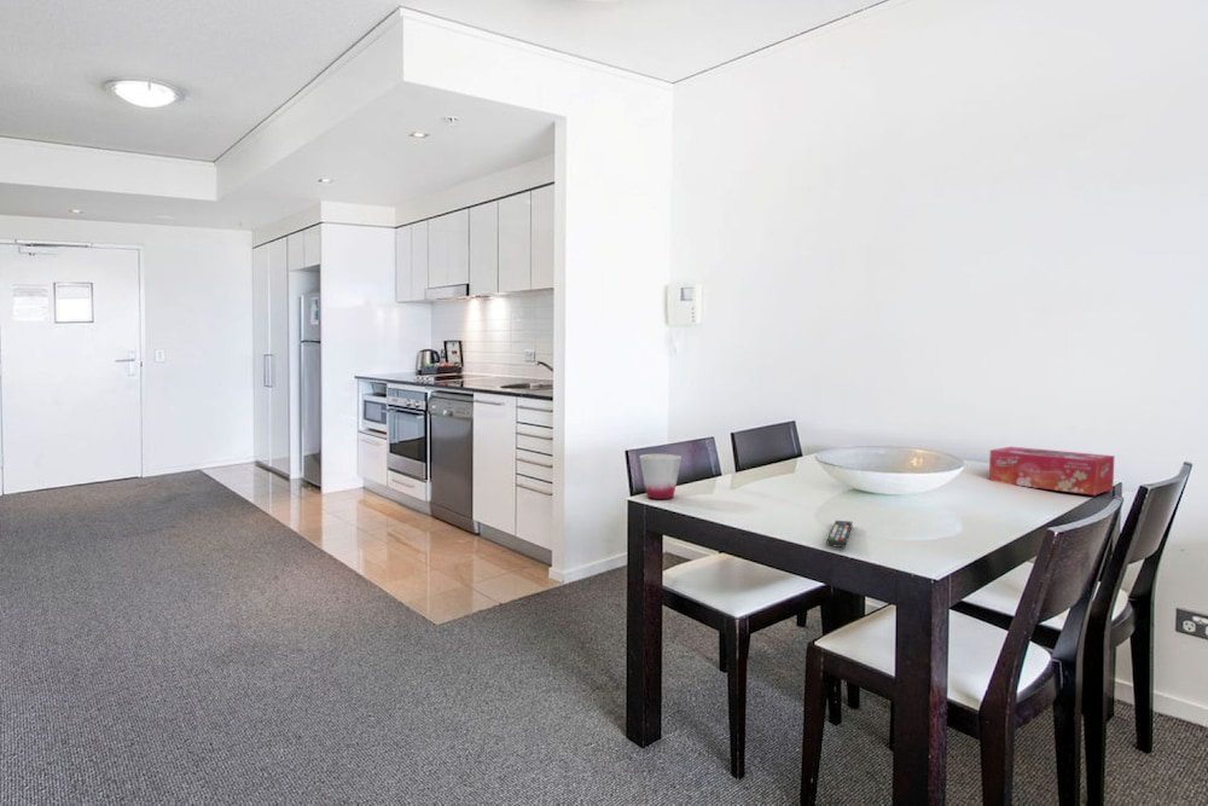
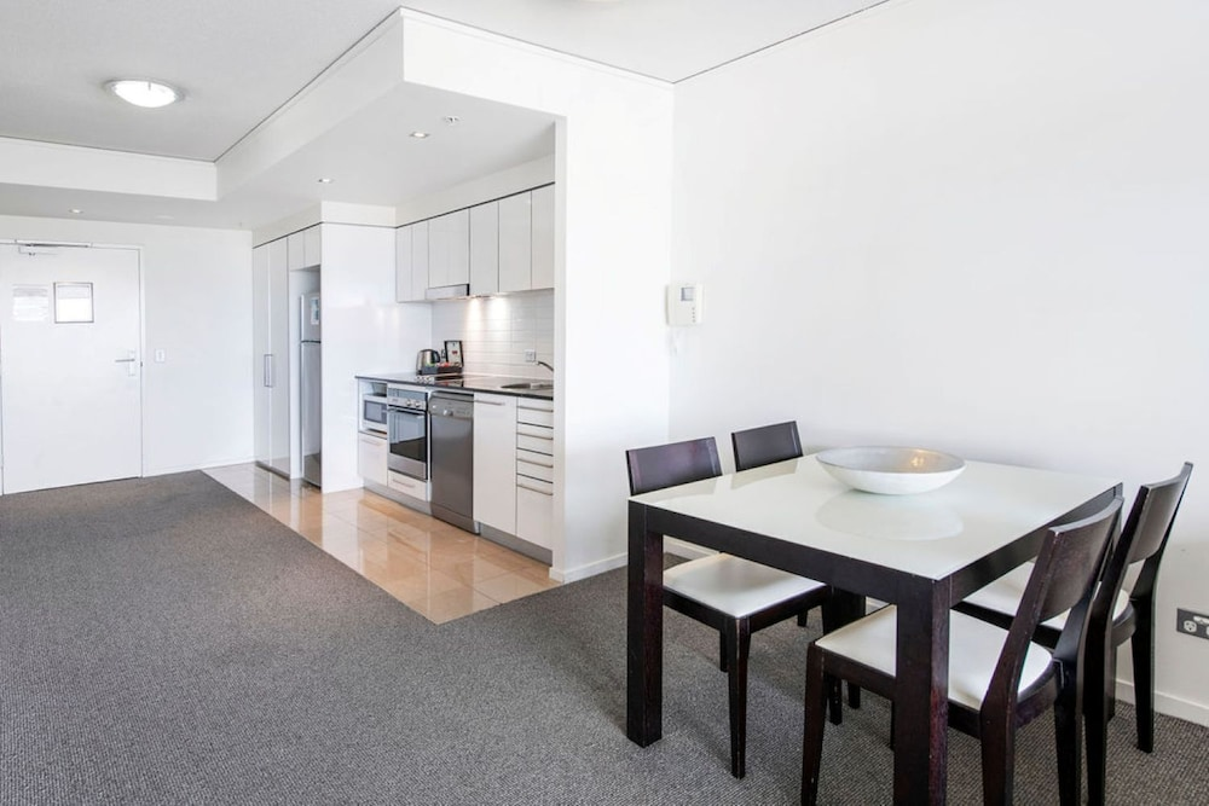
- tissue box [988,446,1116,497]
- cup [638,453,683,500]
- remote control [825,520,854,549]
